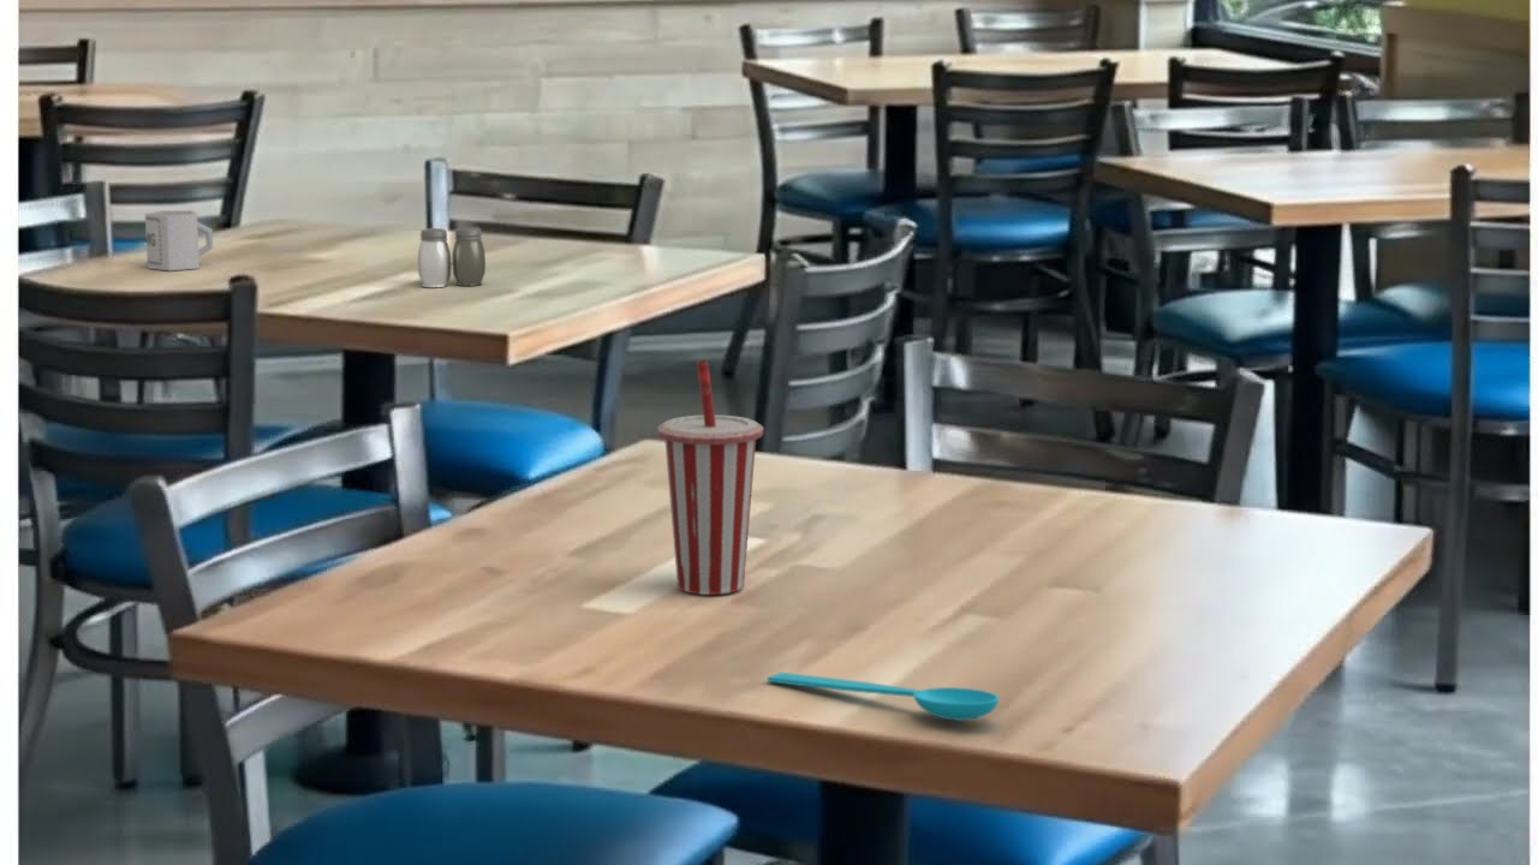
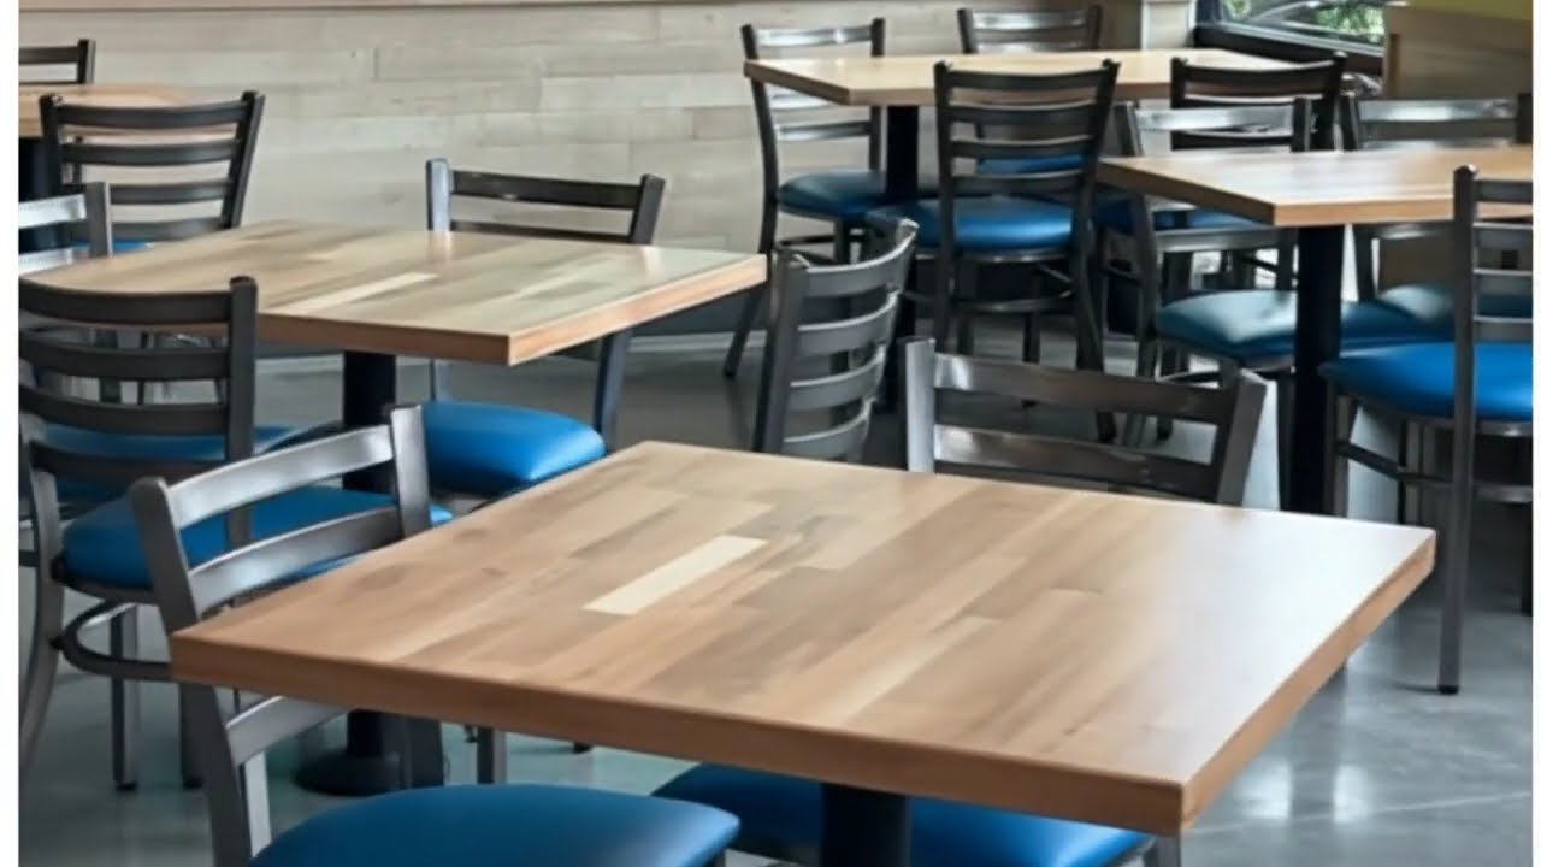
- salt and pepper shaker [417,226,487,288]
- cup with straw [656,359,765,596]
- spoon [767,670,1001,722]
- cup [144,209,214,272]
